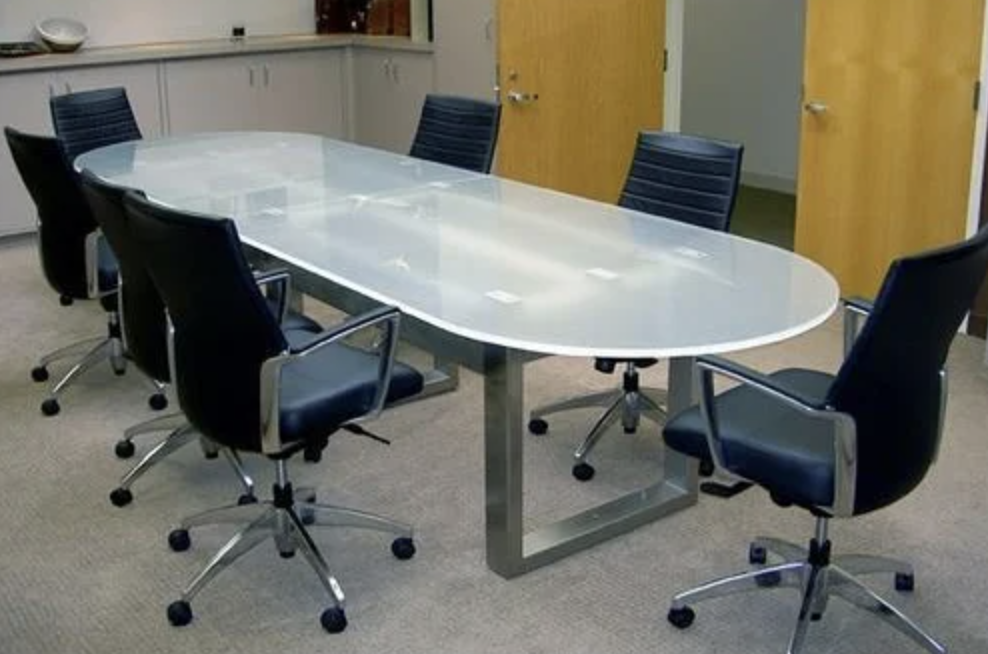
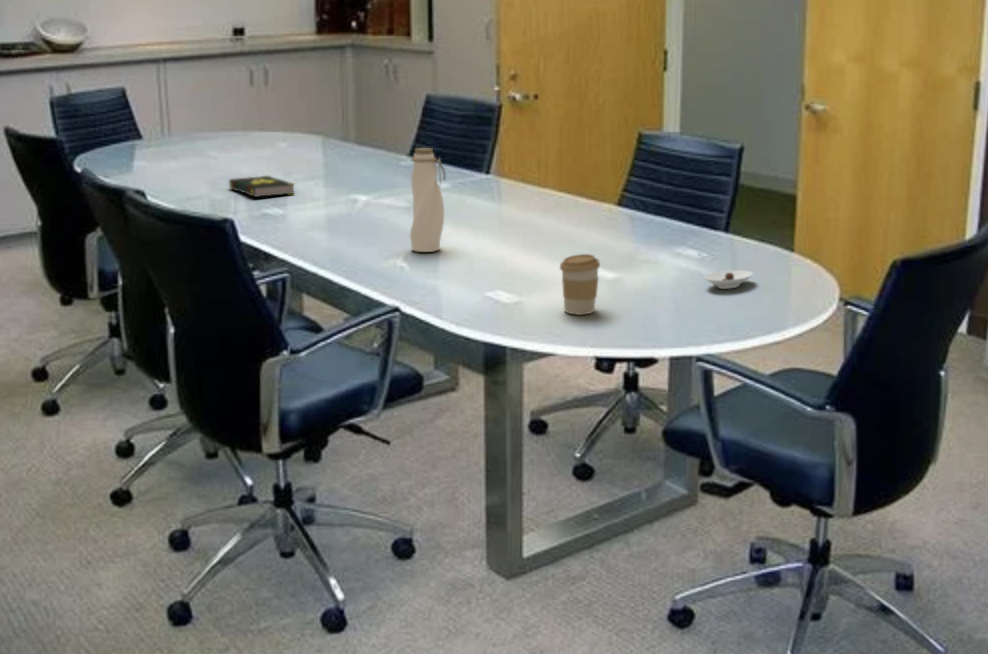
+ water bottle [409,147,447,253]
+ saucer [704,269,754,290]
+ book [228,175,296,198]
+ coffee cup [559,253,601,316]
